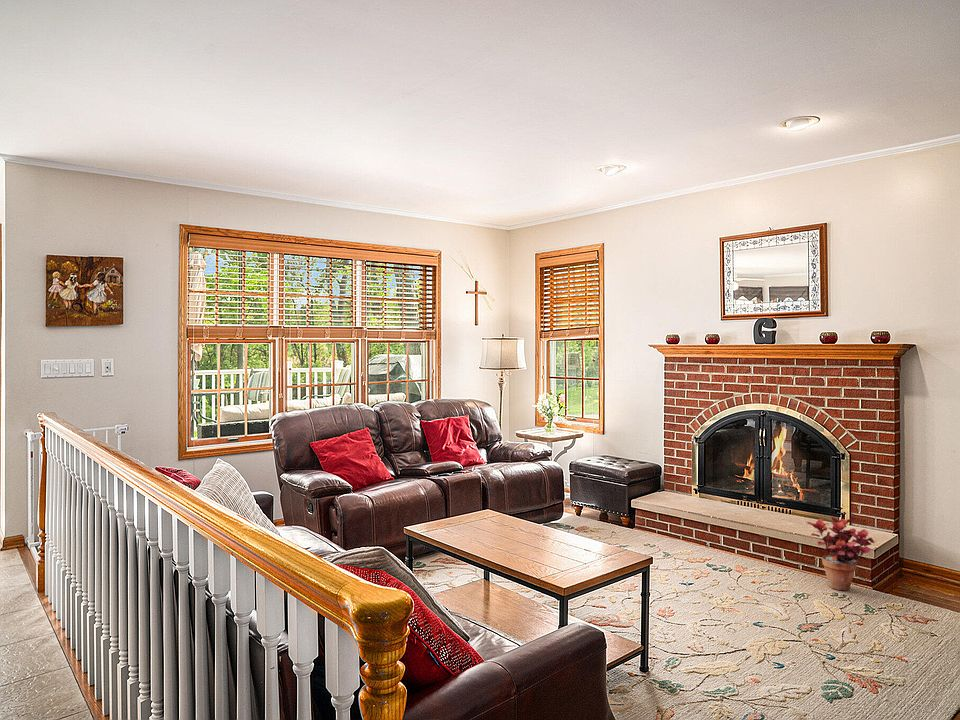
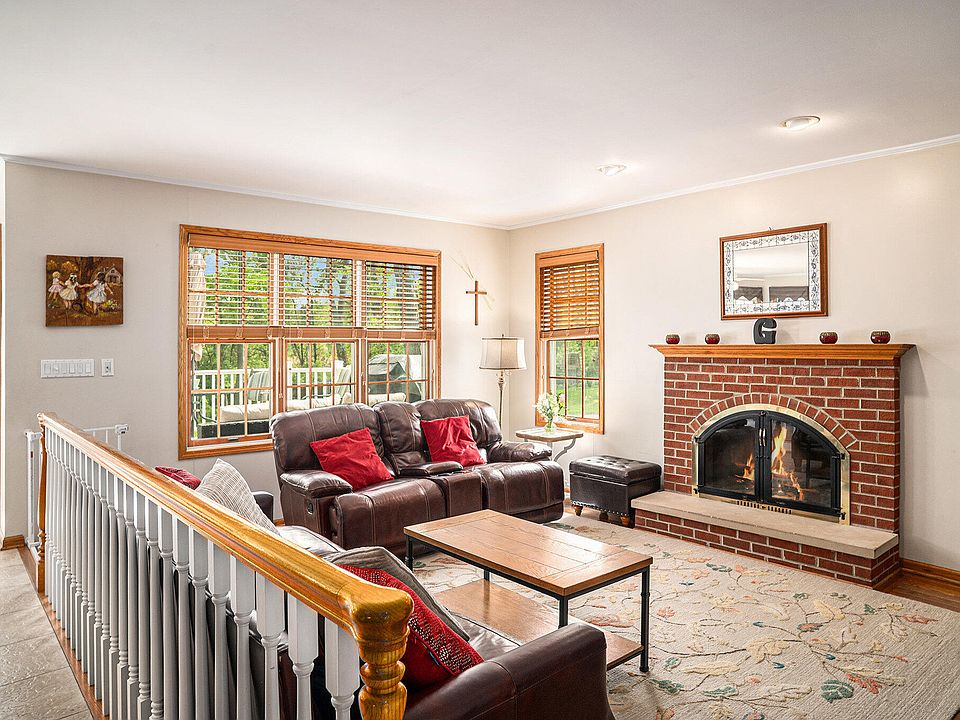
- potted plant [806,516,876,591]
